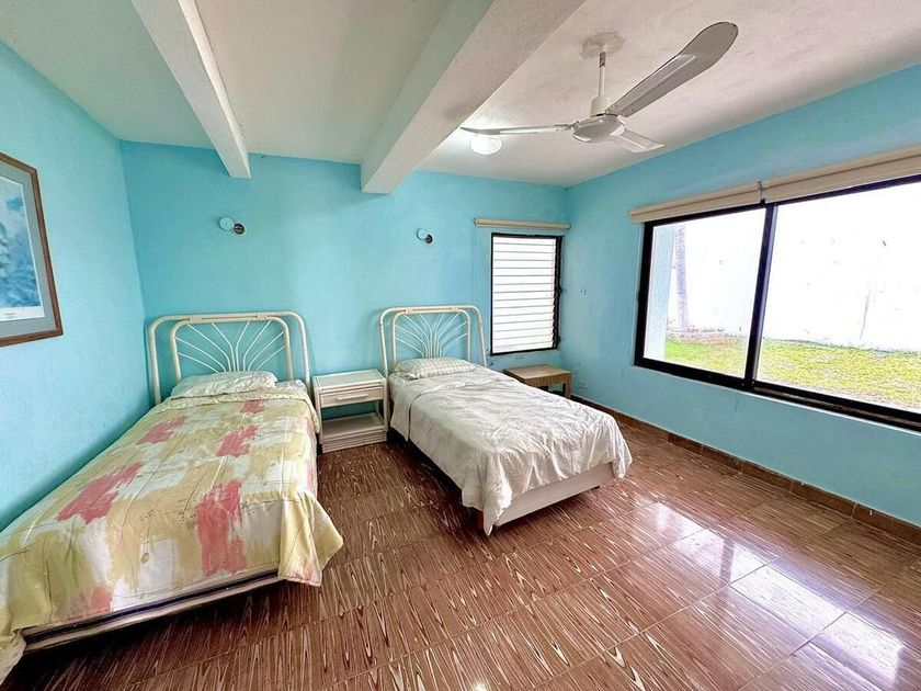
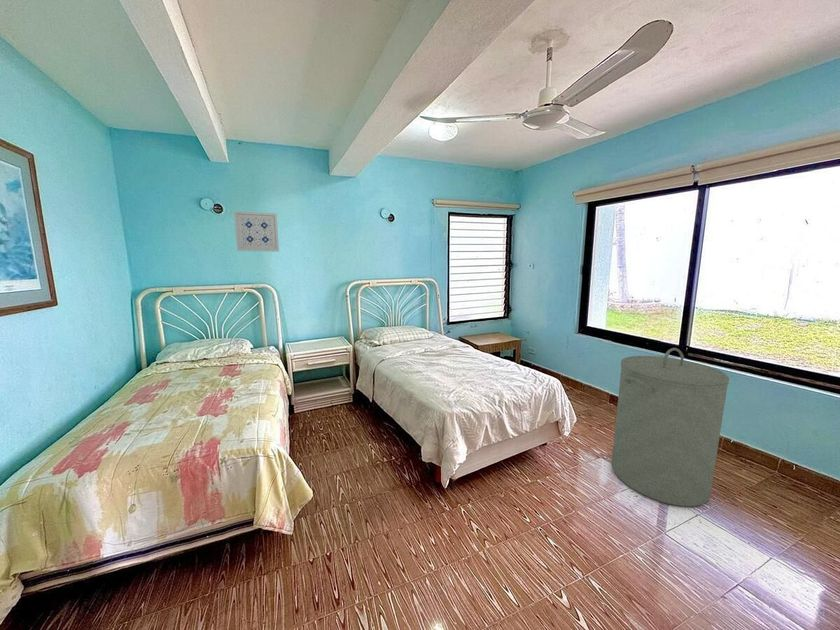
+ wall art [233,210,280,253]
+ laundry hamper [610,347,730,508]
